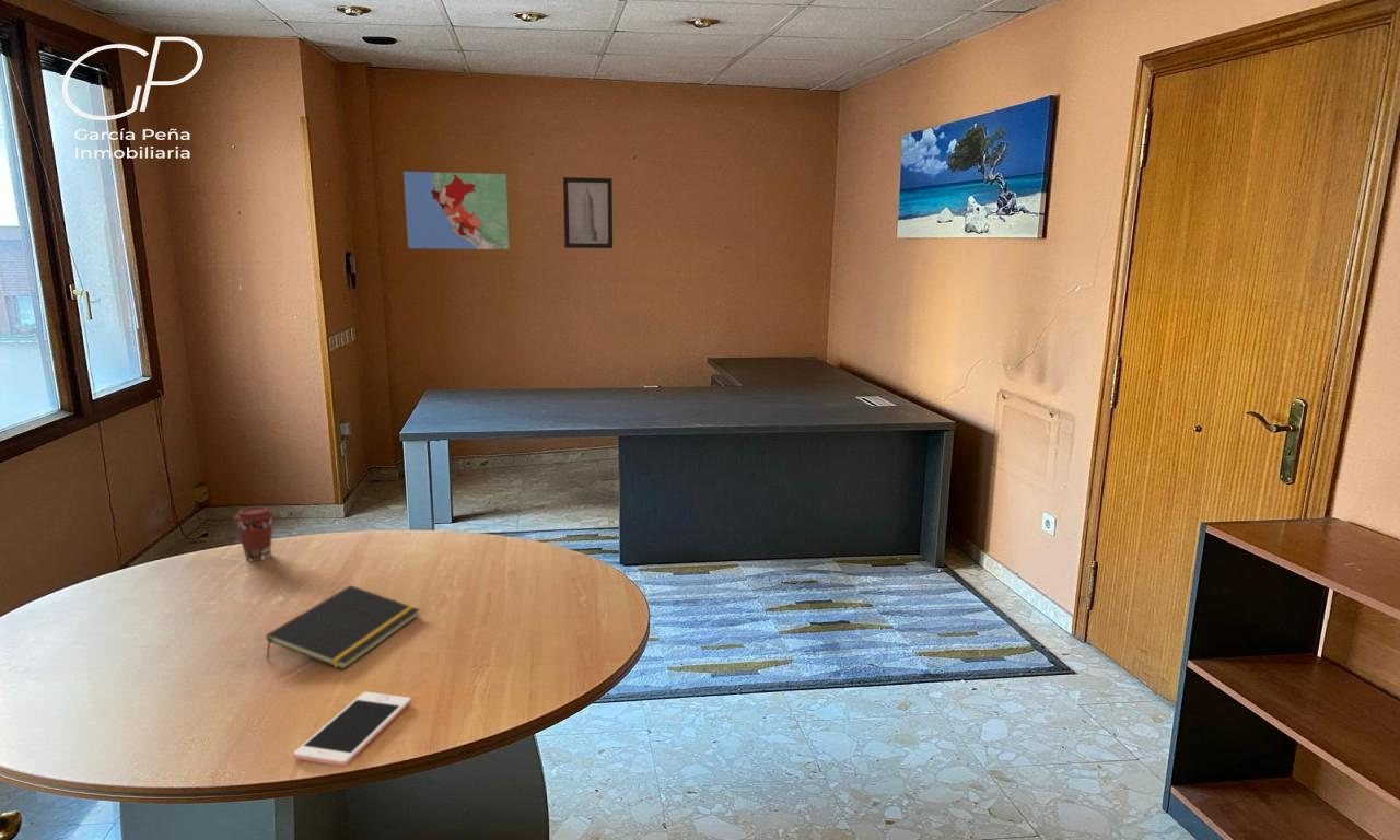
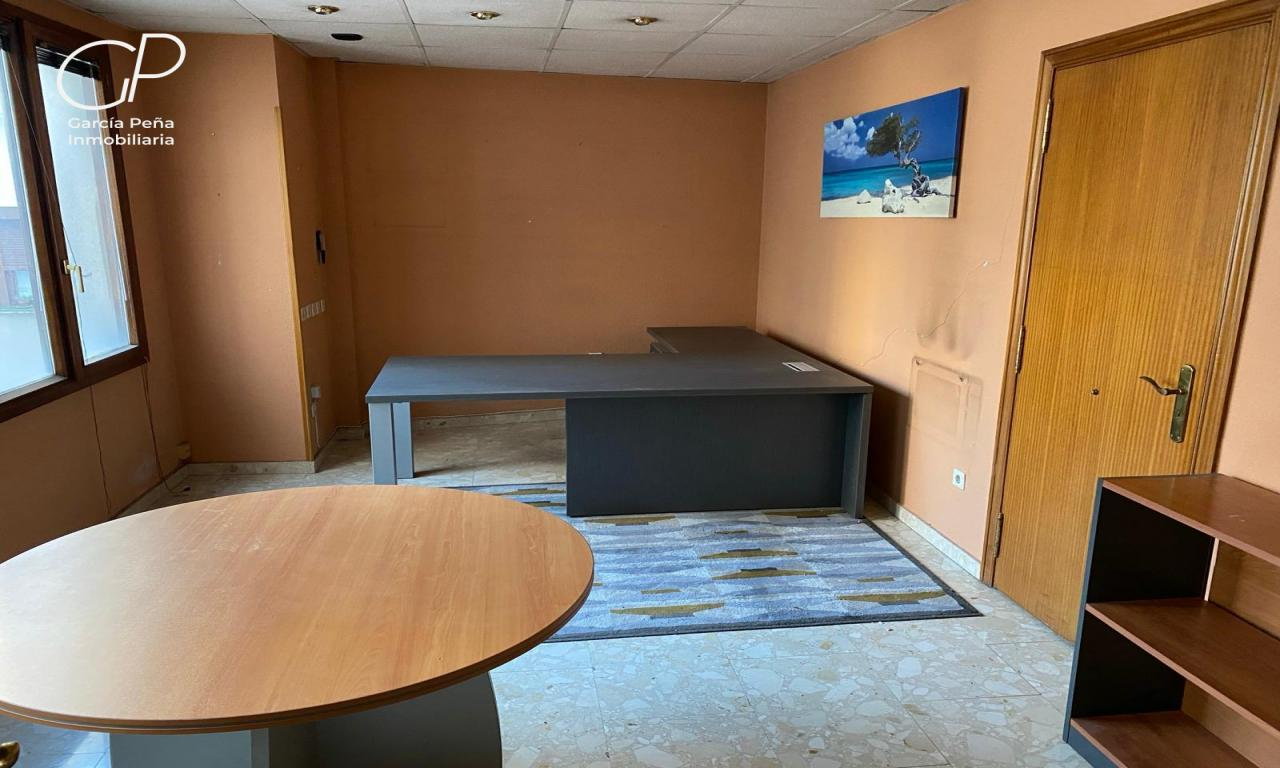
- notepad [265,584,421,670]
- map [402,171,510,250]
- coffee cup [233,505,275,562]
- wall art [562,176,614,249]
- cell phone [293,691,412,767]
